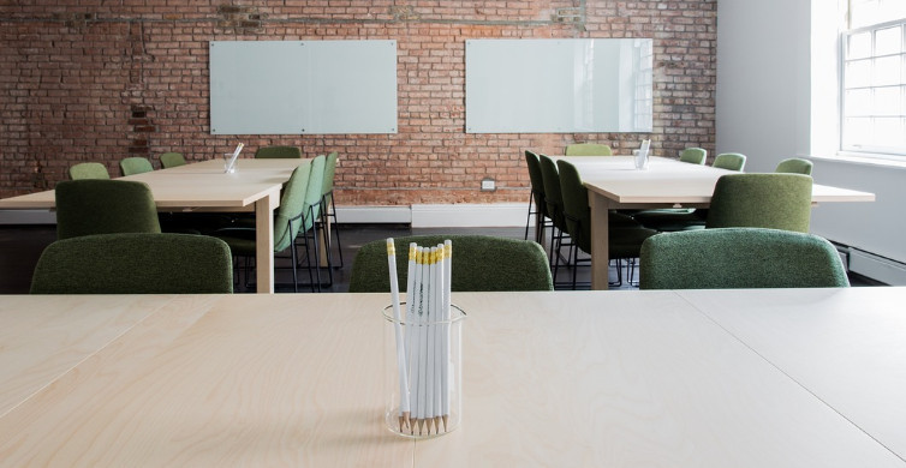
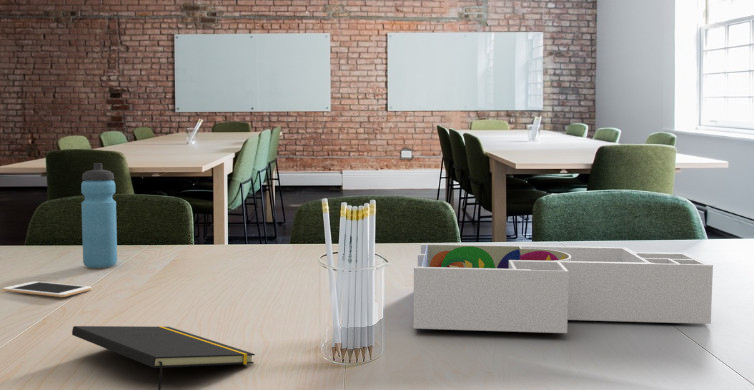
+ notepad [71,325,256,390]
+ water bottle [80,162,118,269]
+ desk organizer [412,243,714,334]
+ cell phone [2,280,92,298]
